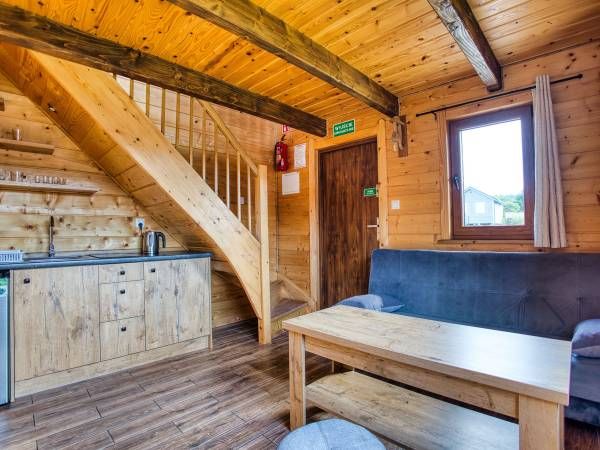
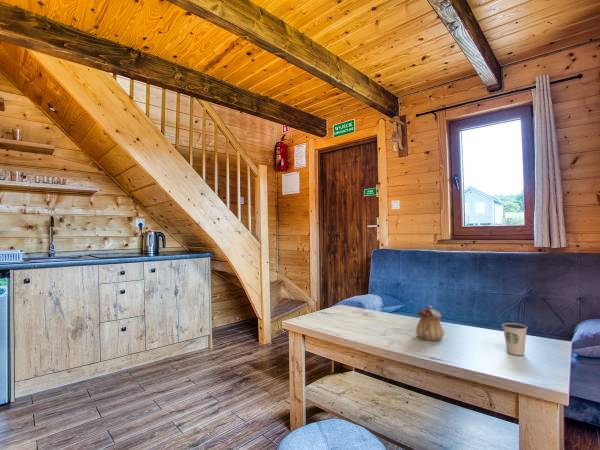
+ dixie cup [501,322,528,356]
+ teapot [415,304,445,342]
